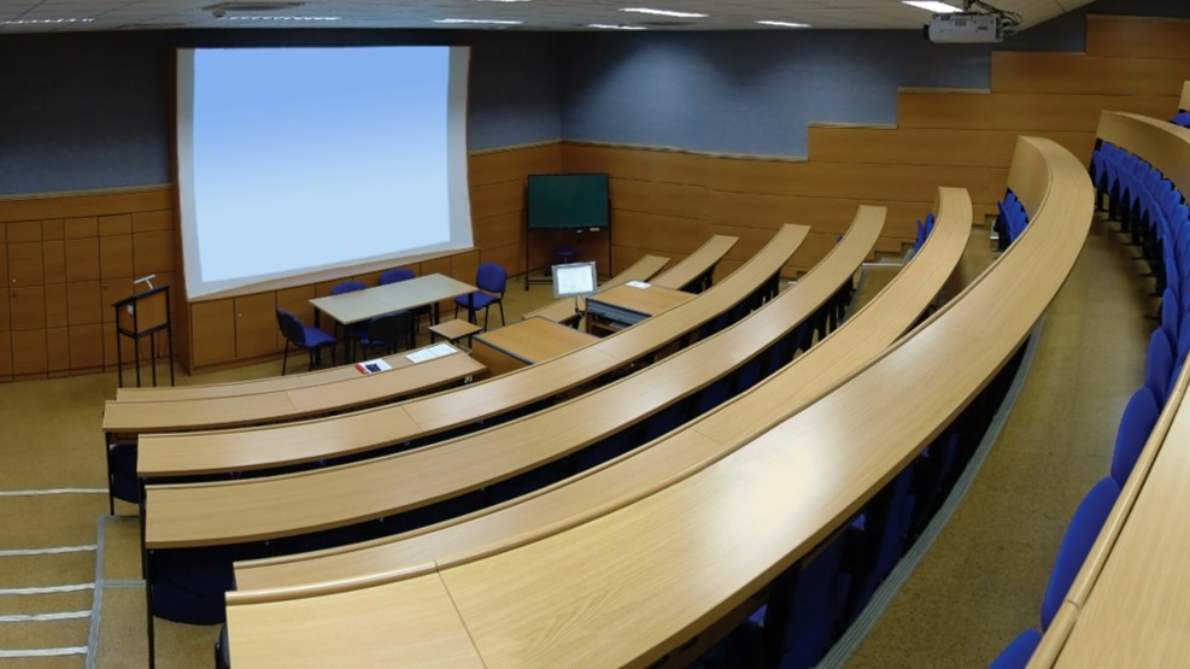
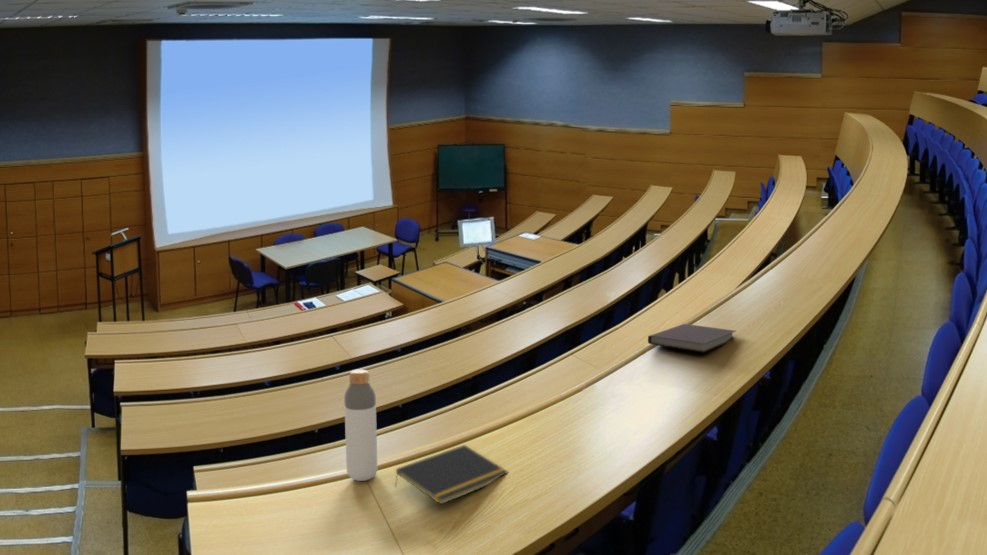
+ notebook [647,323,737,354]
+ bottle [343,368,379,482]
+ notepad [394,444,509,505]
